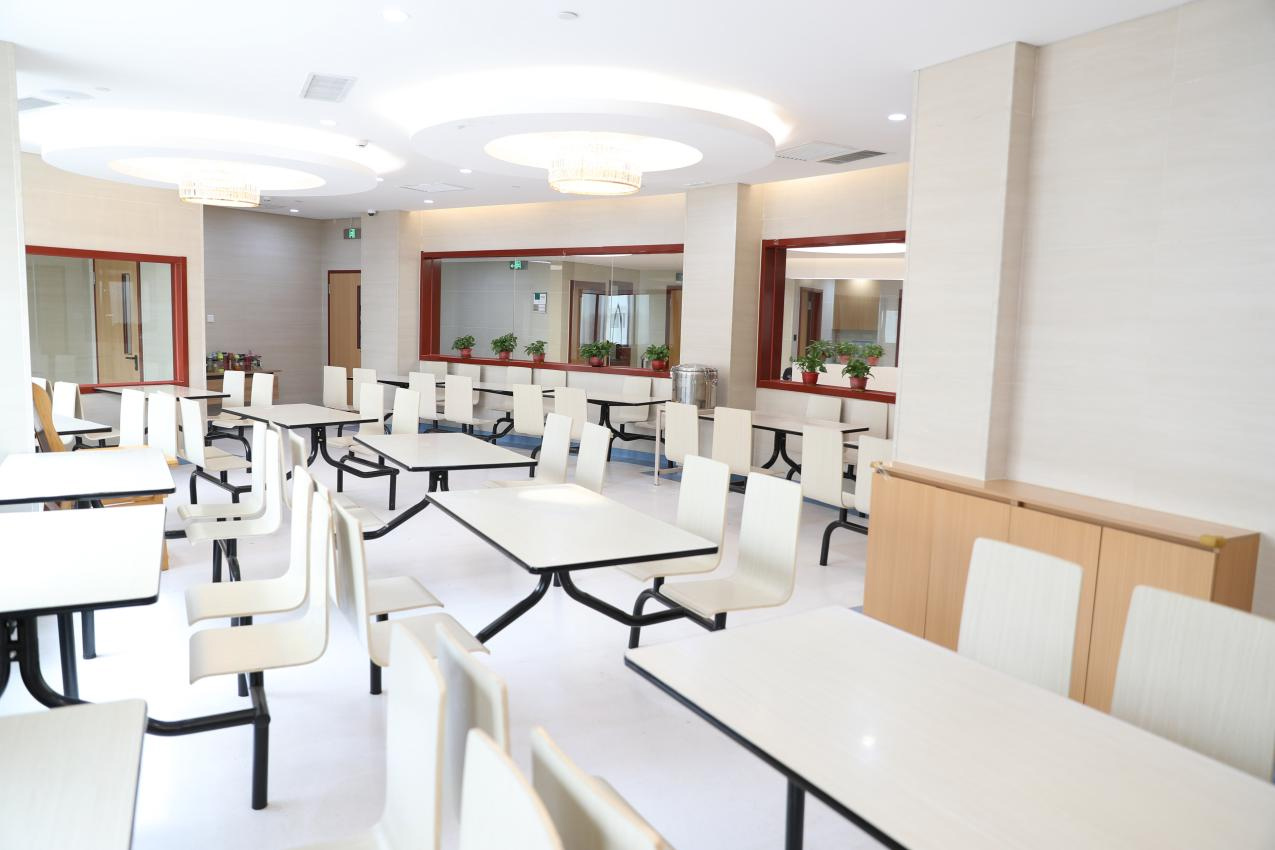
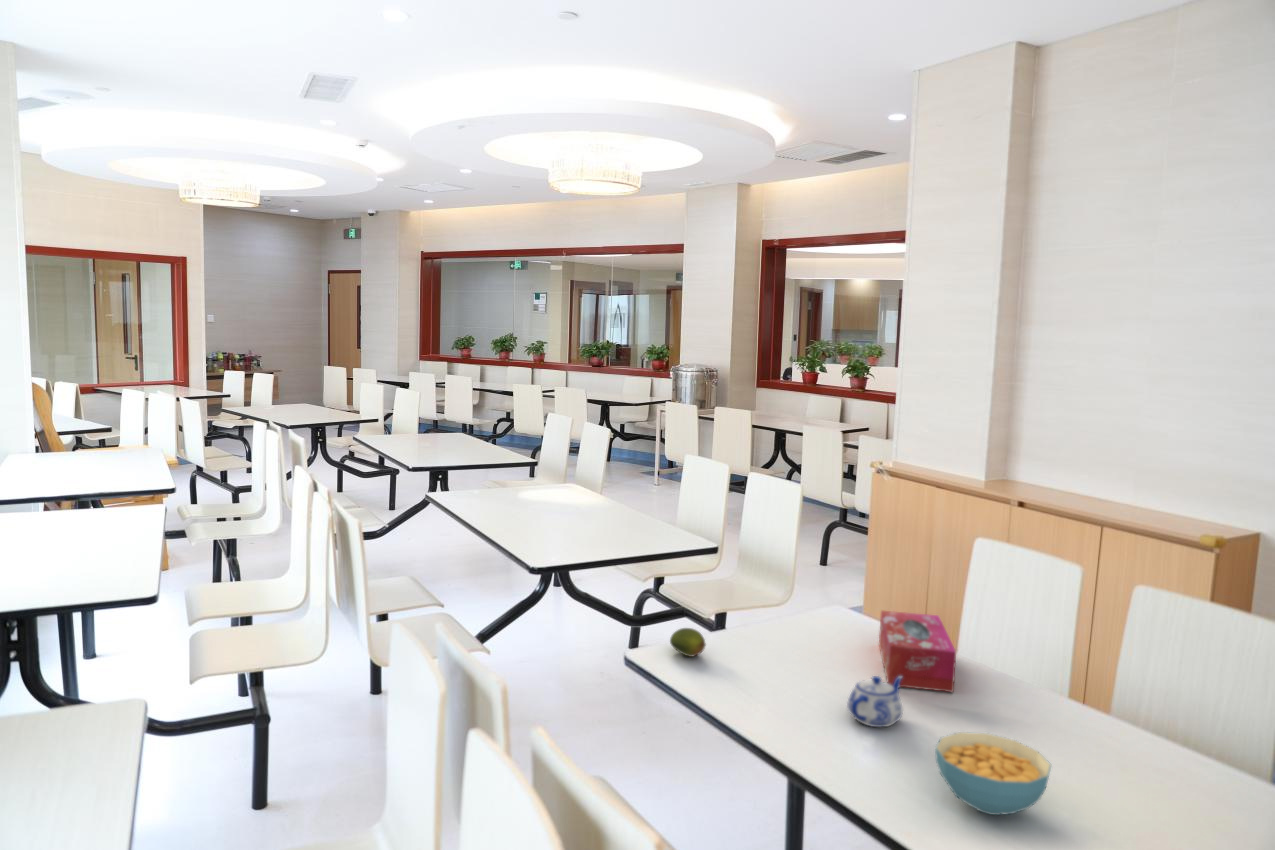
+ teapot [846,675,904,728]
+ tissue box [878,609,957,693]
+ fruit [669,627,707,658]
+ cereal bowl [934,731,1053,816]
